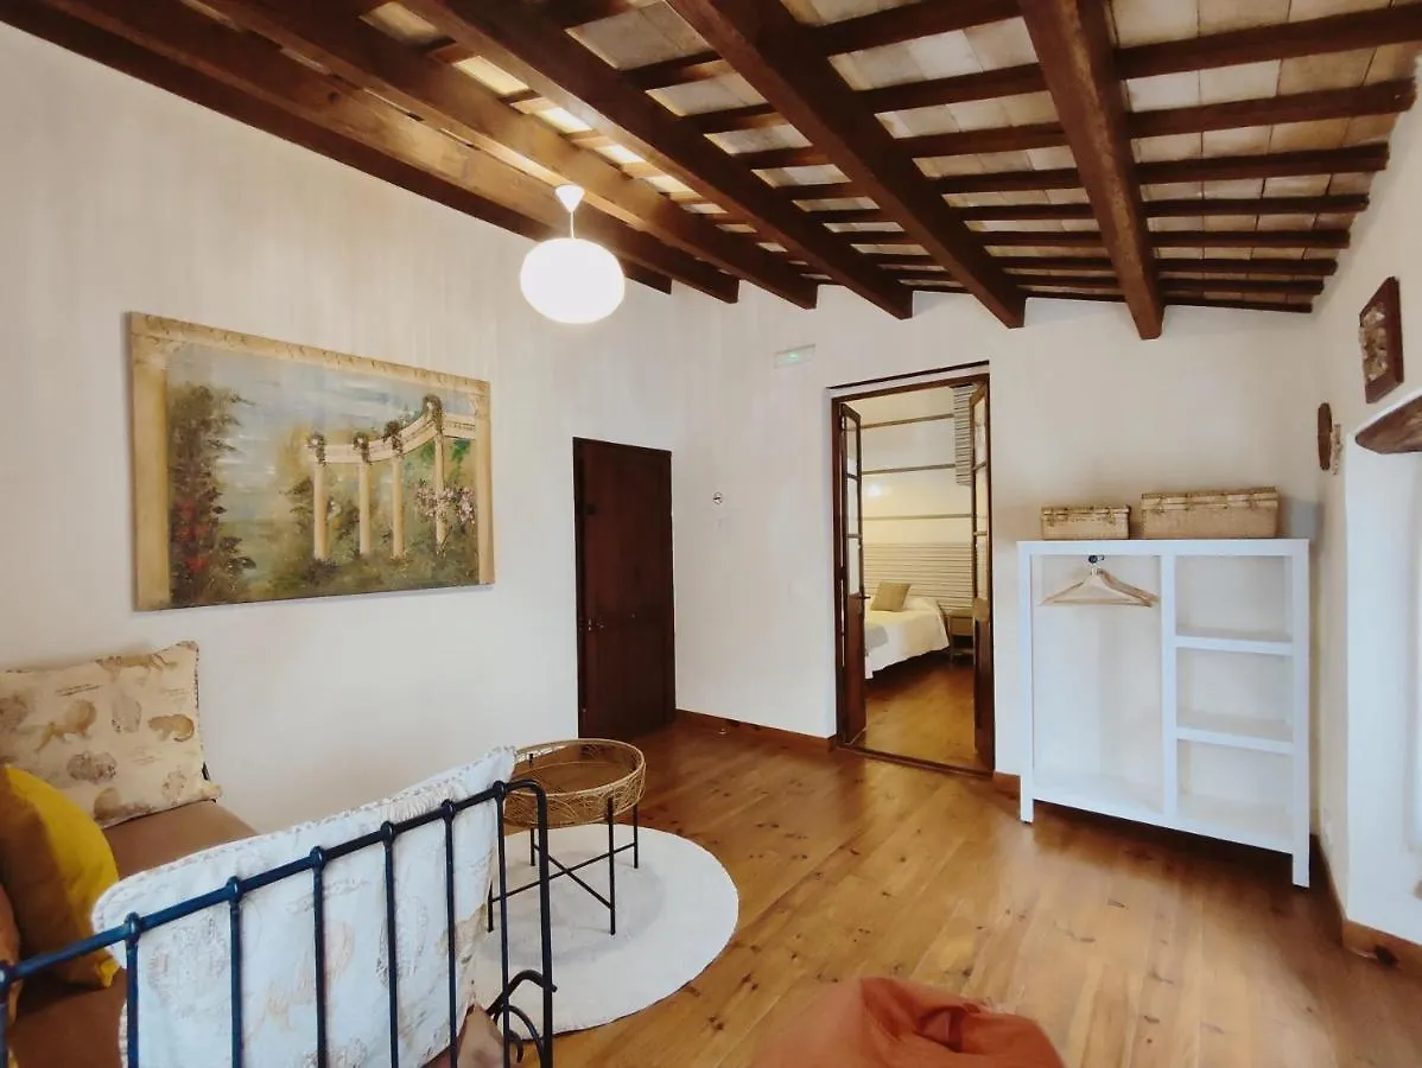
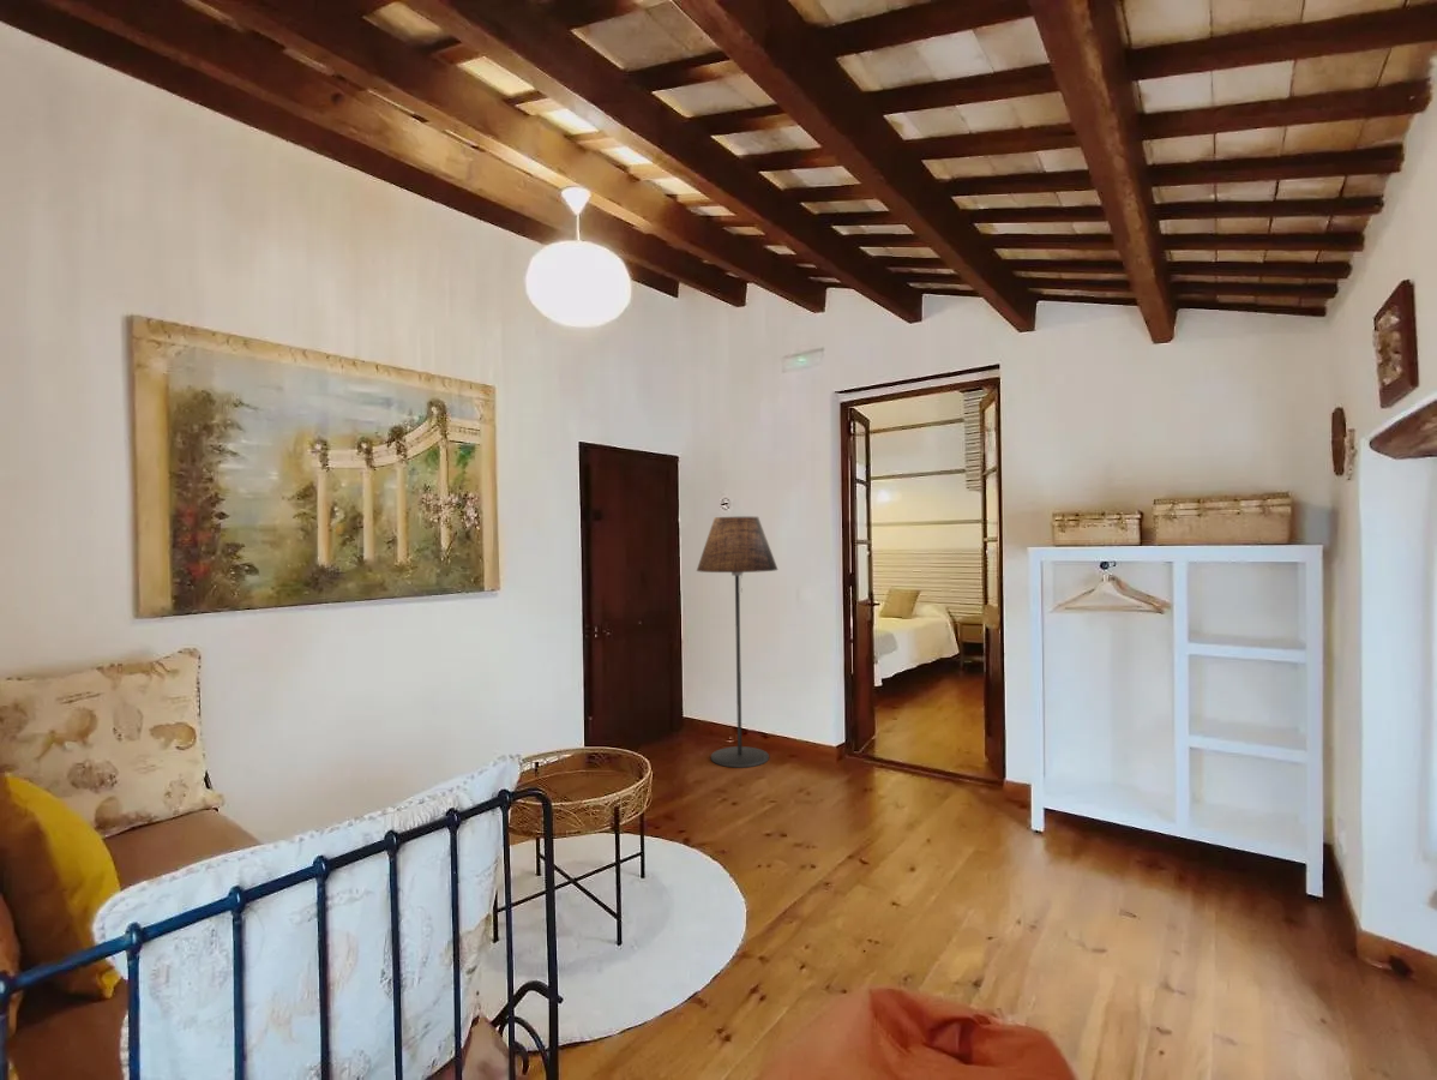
+ floor lamp [696,516,778,769]
